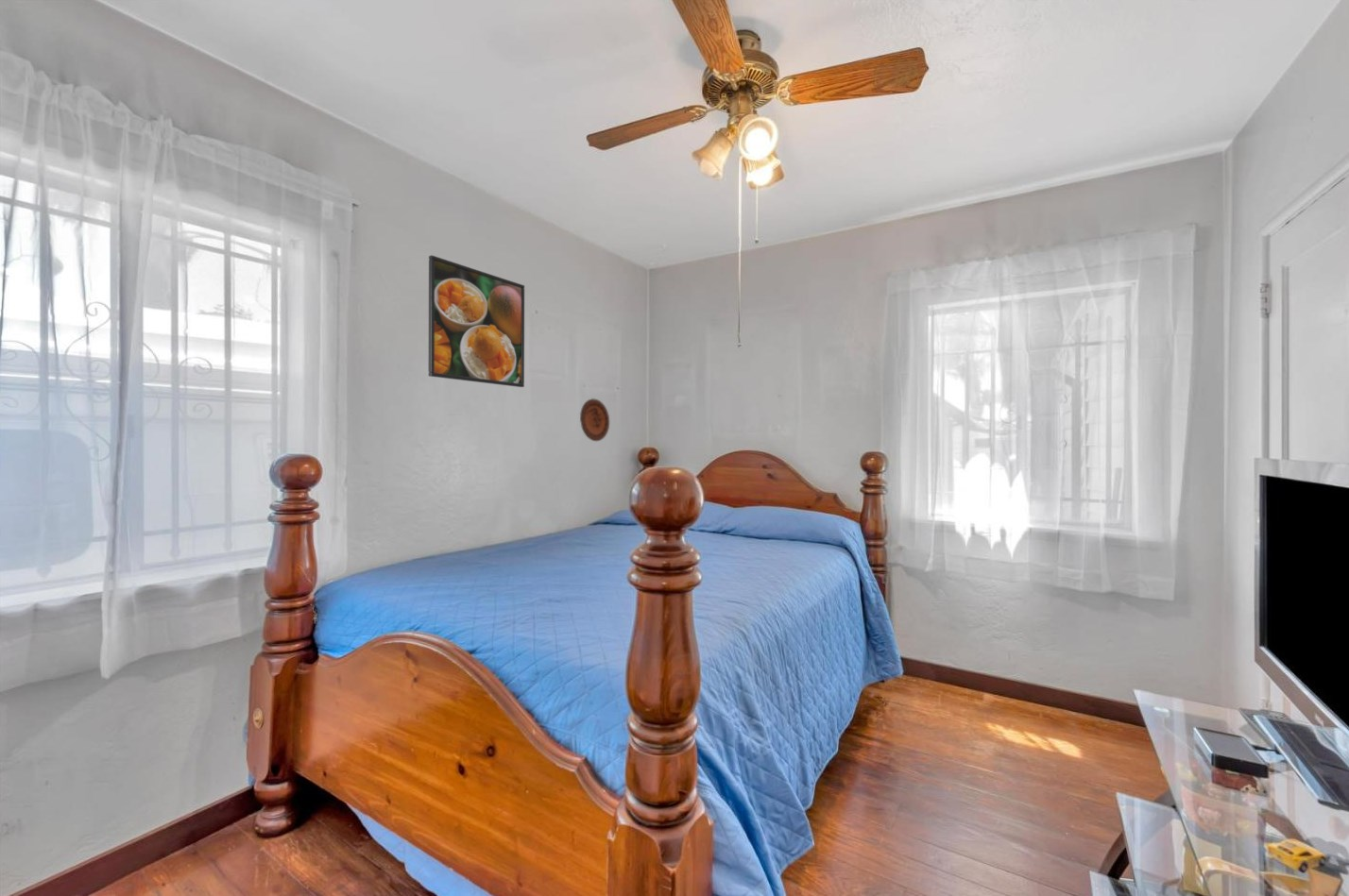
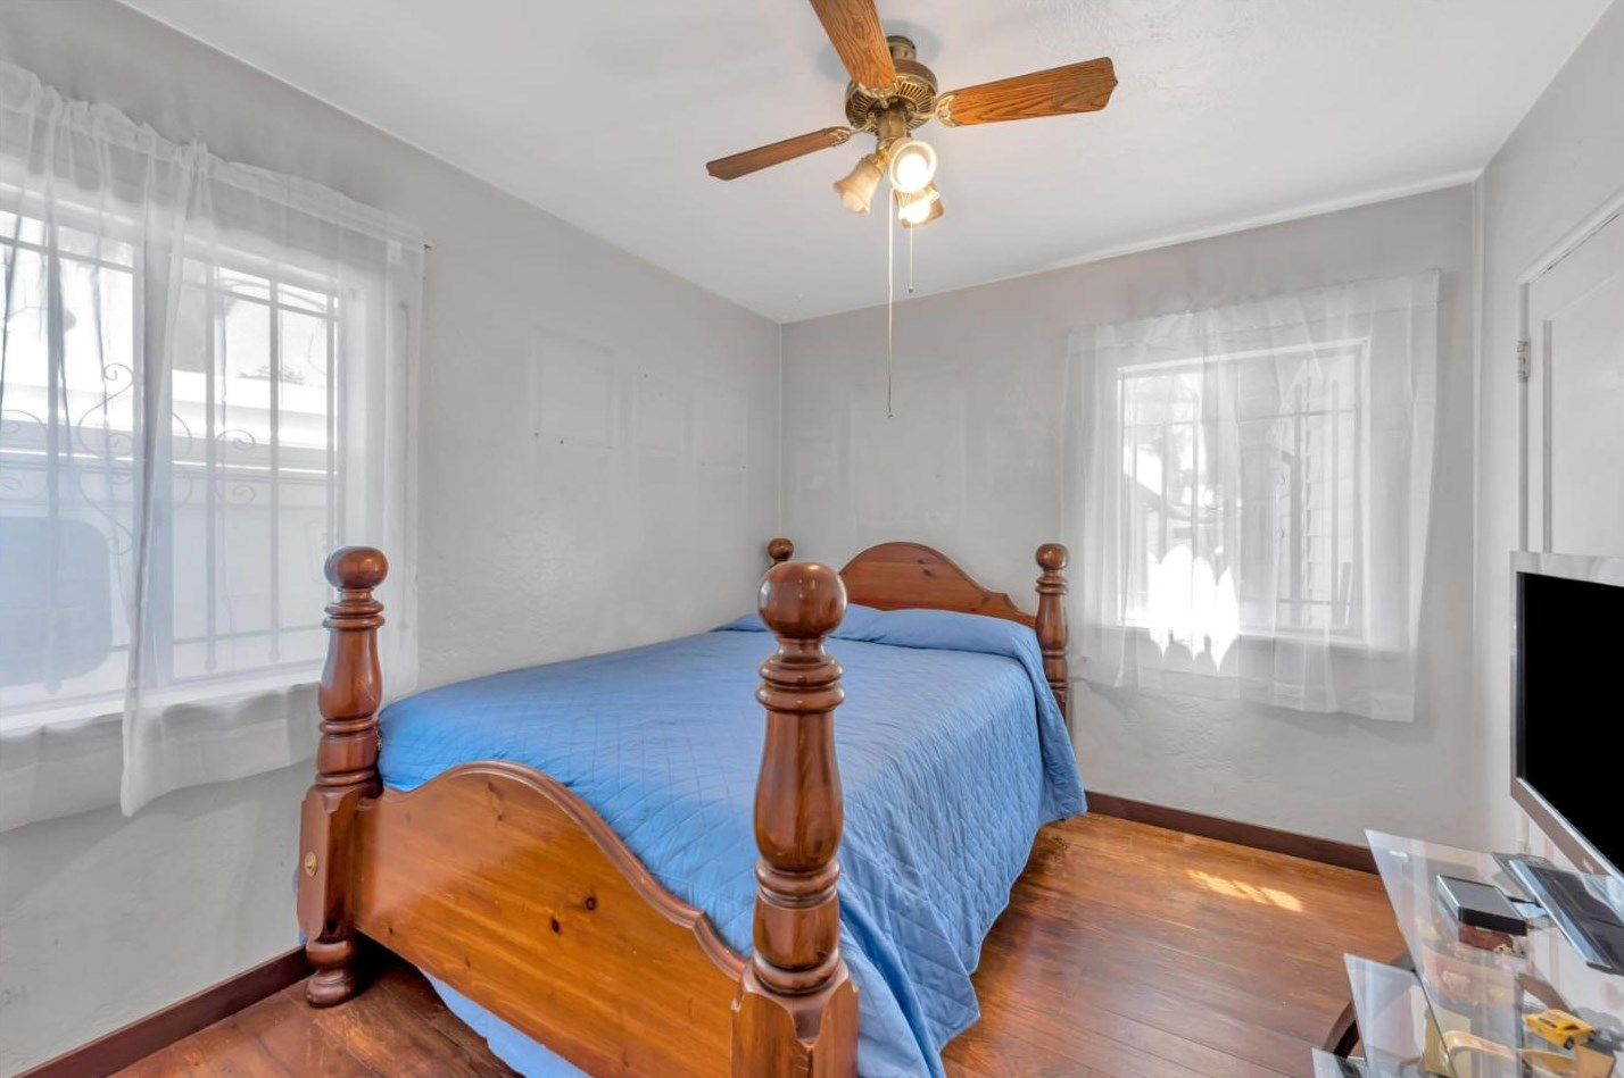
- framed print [427,254,525,388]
- decorative plate [579,397,610,442]
